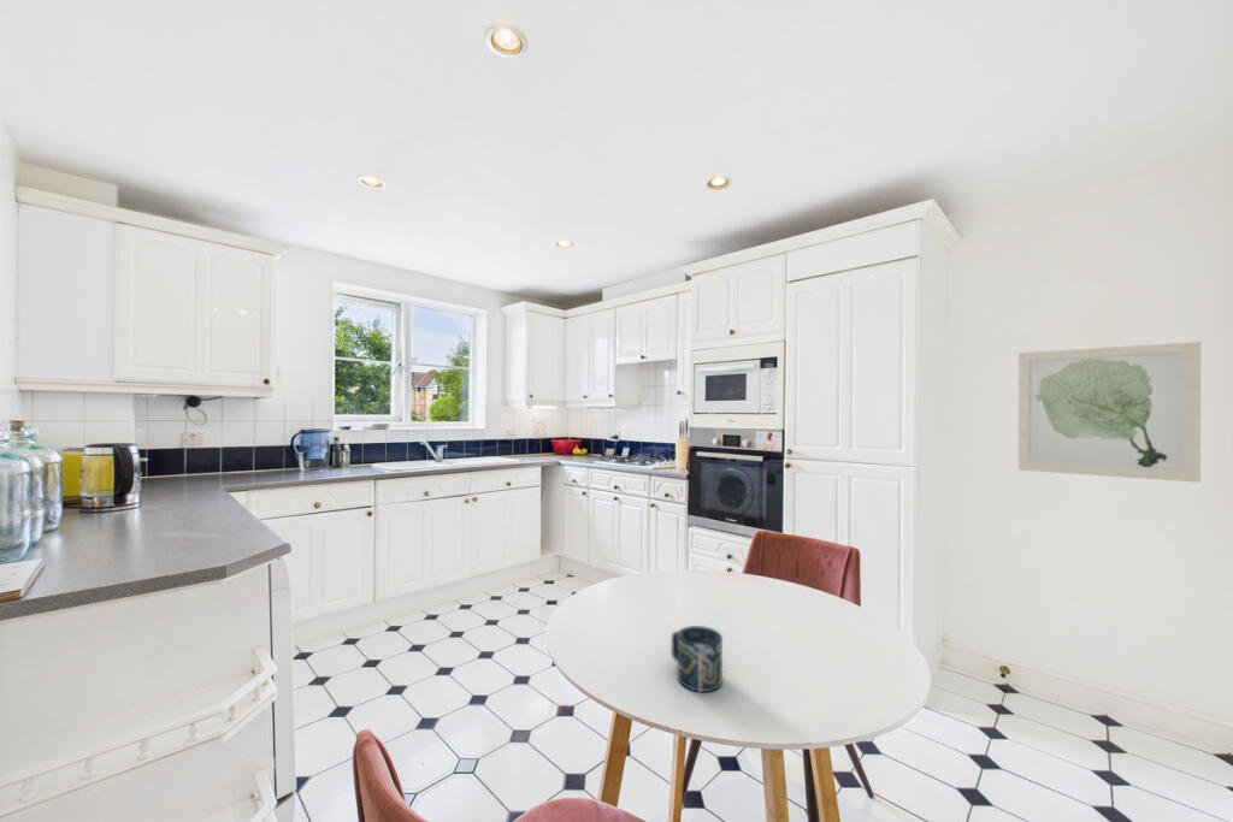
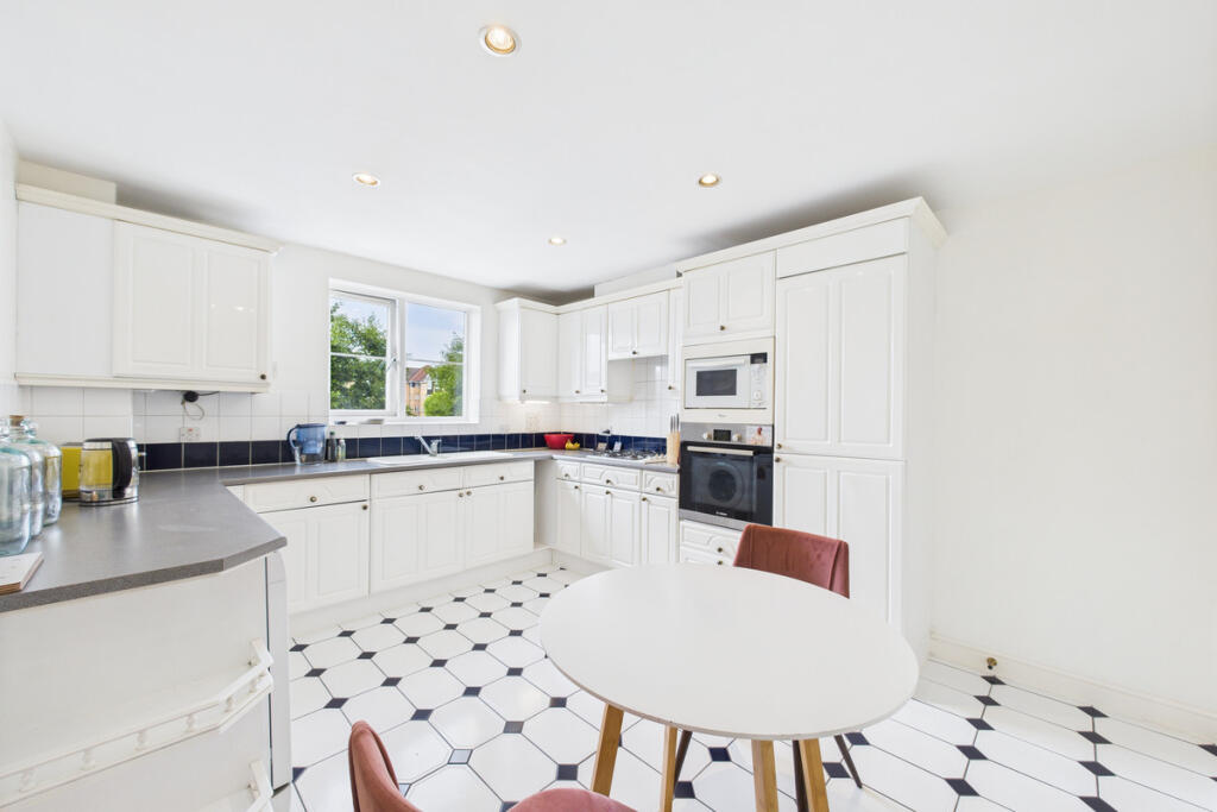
- cup [671,625,724,693]
- wall art [1017,341,1202,484]
